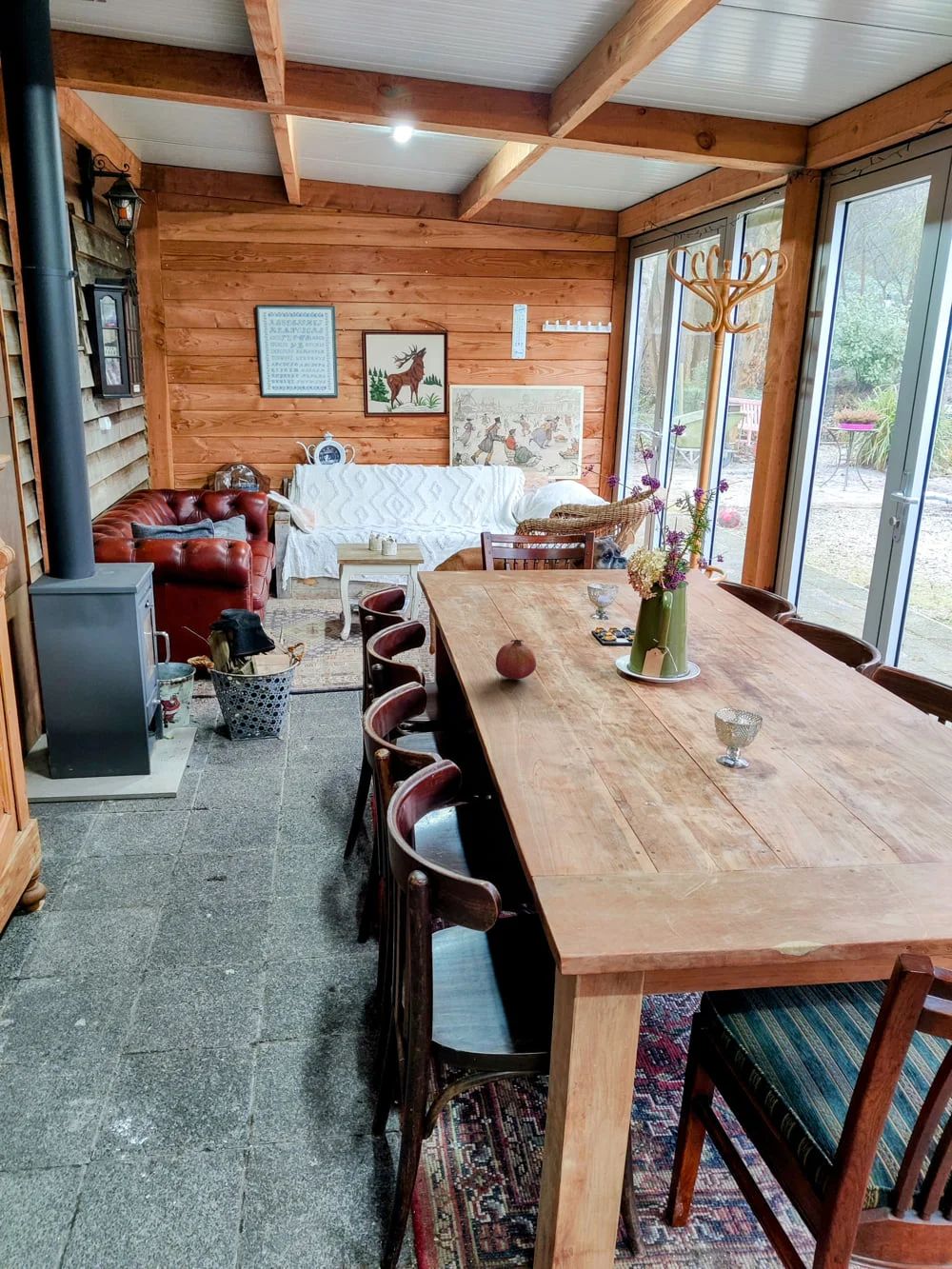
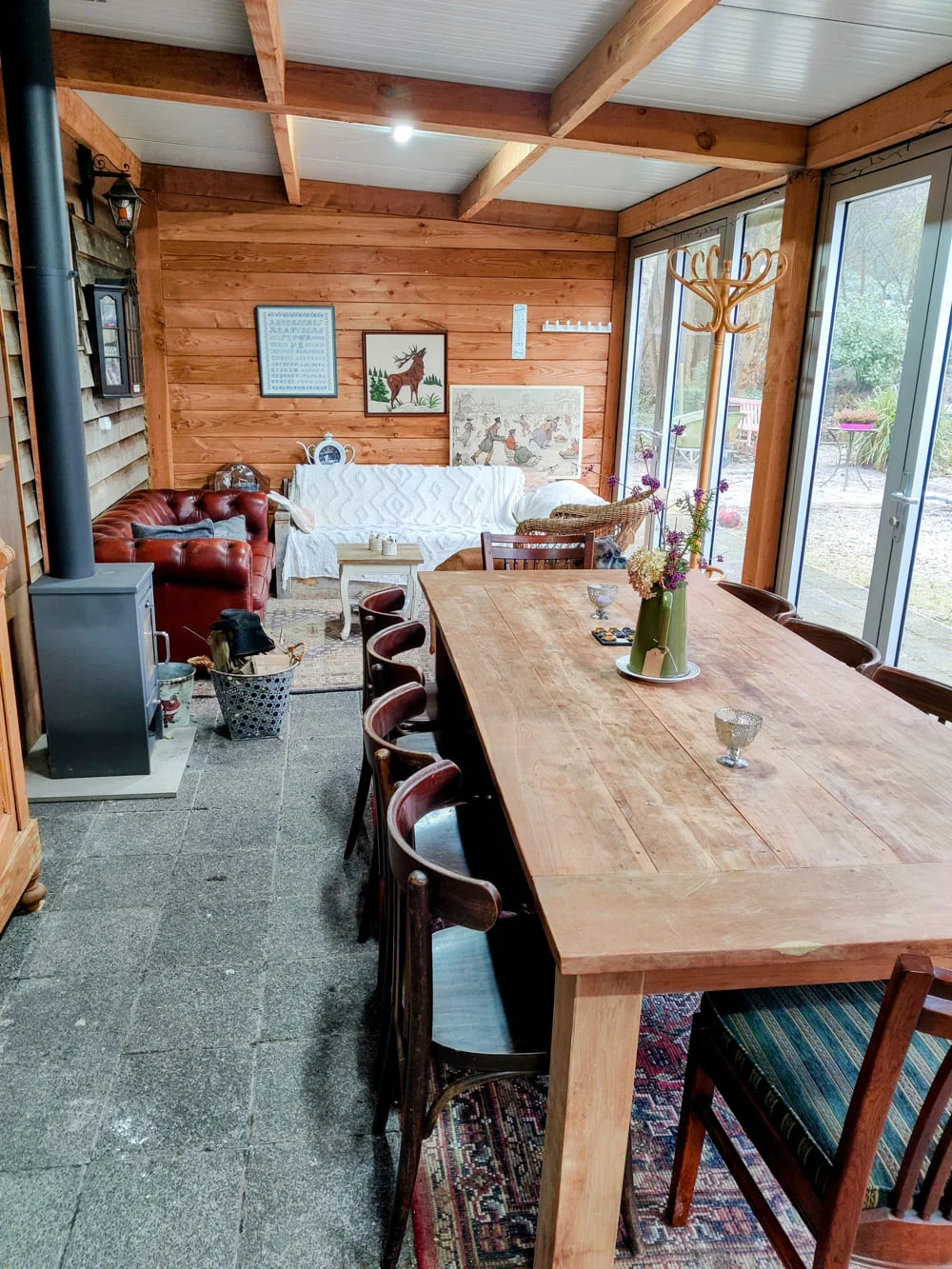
- fruit [495,639,537,680]
